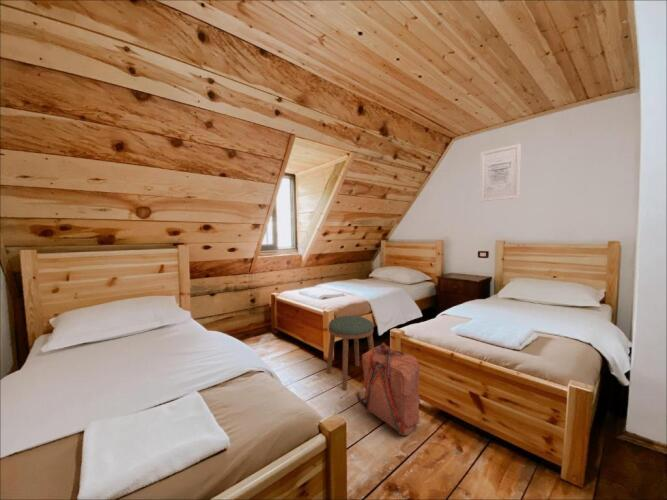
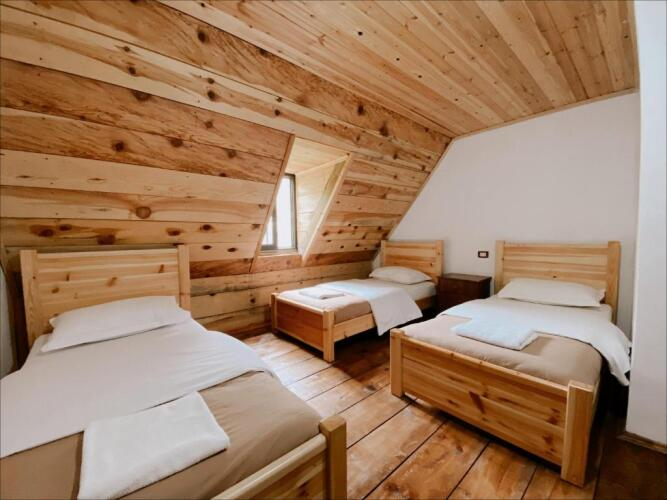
- wall art [479,143,522,203]
- stool [325,315,375,392]
- backpack [355,342,421,437]
